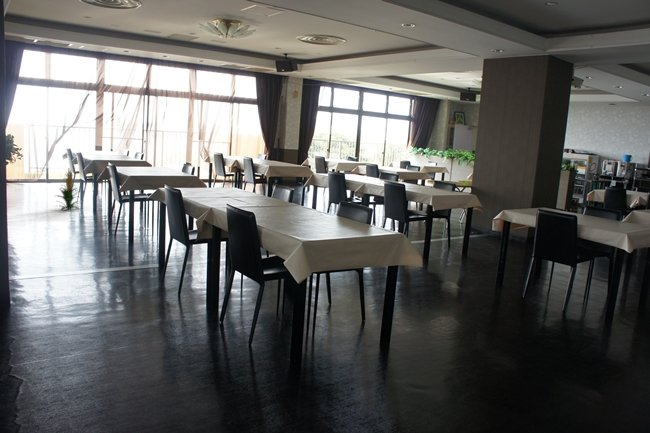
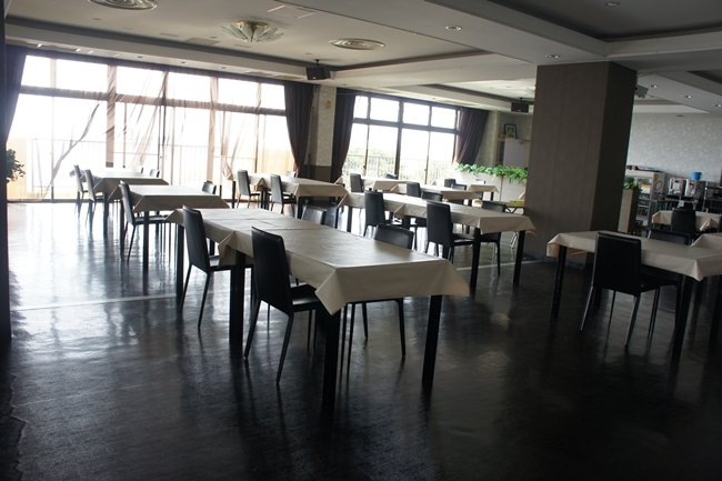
- indoor plant [54,168,82,211]
